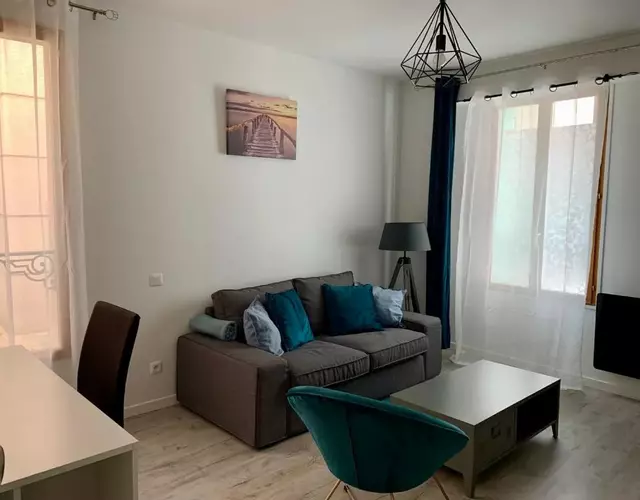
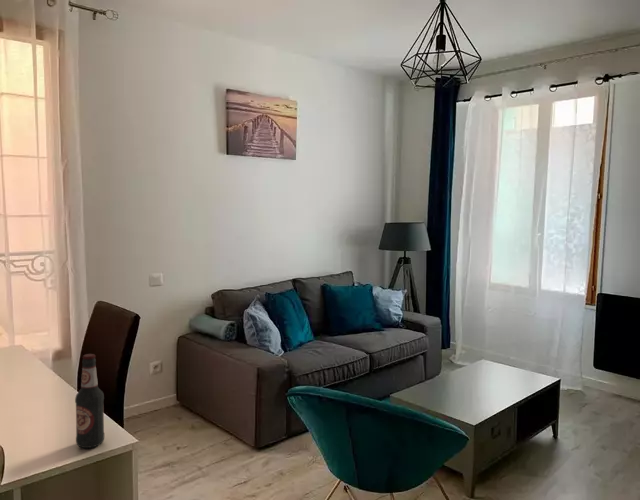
+ bottle [74,353,105,449]
